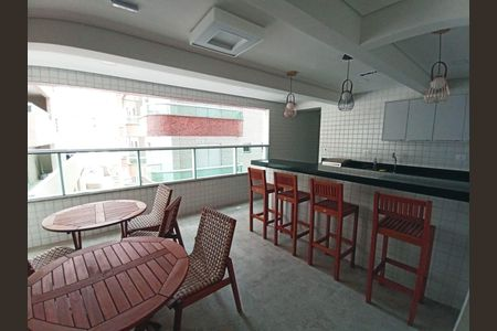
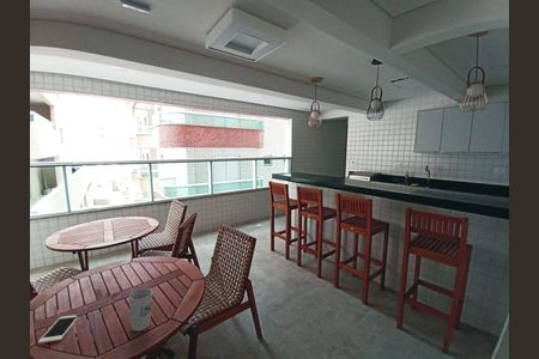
+ cup [128,287,153,333]
+ cell phone [37,315,78,345]
